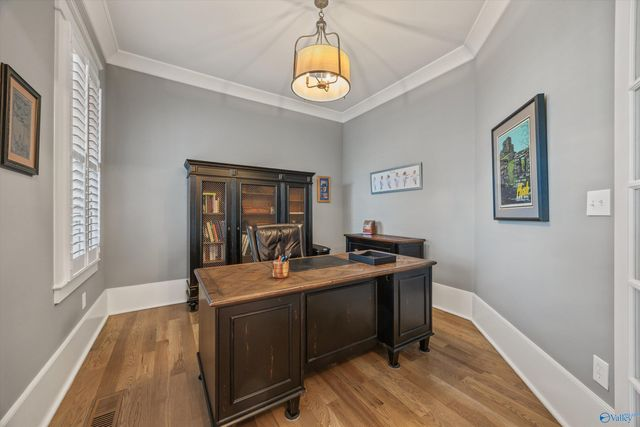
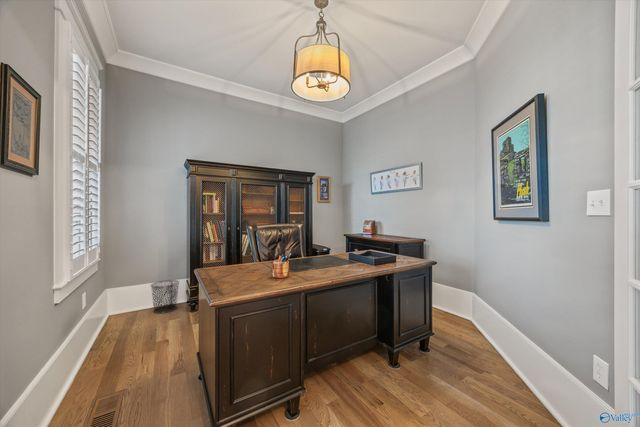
+ waste bin [150,279,180,314]
